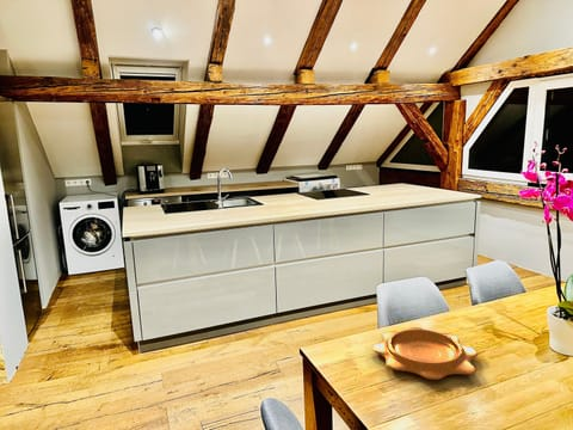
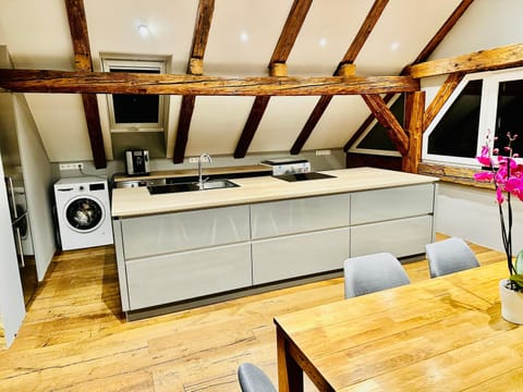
- decorative bowl [371,326,480,381]
